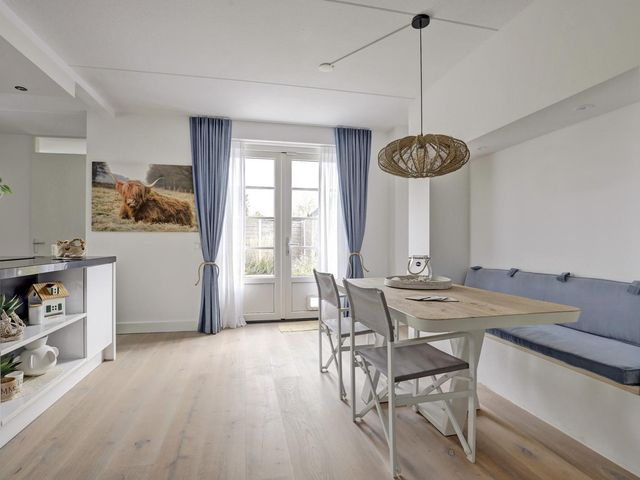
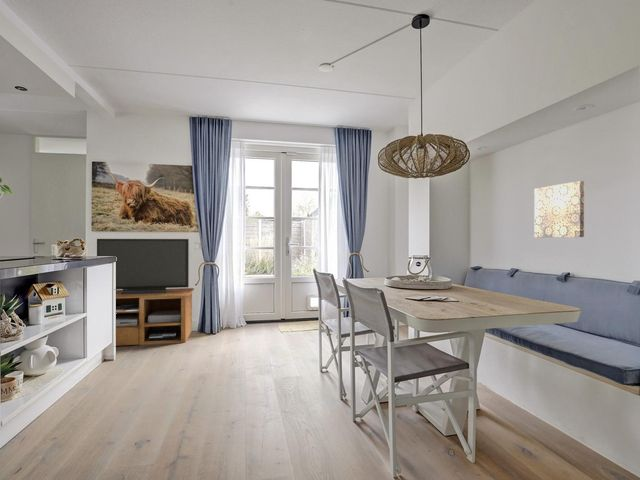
+ wall art [533,180,585,238]
+ tv stand [96,238,195,347]
